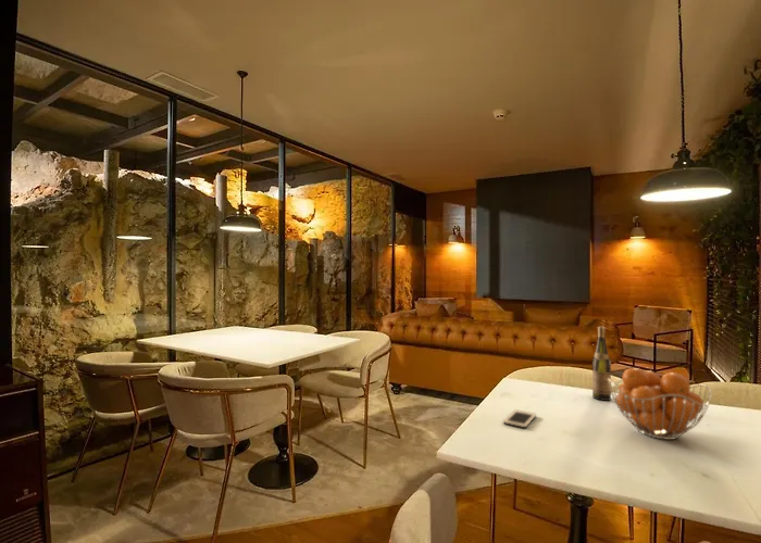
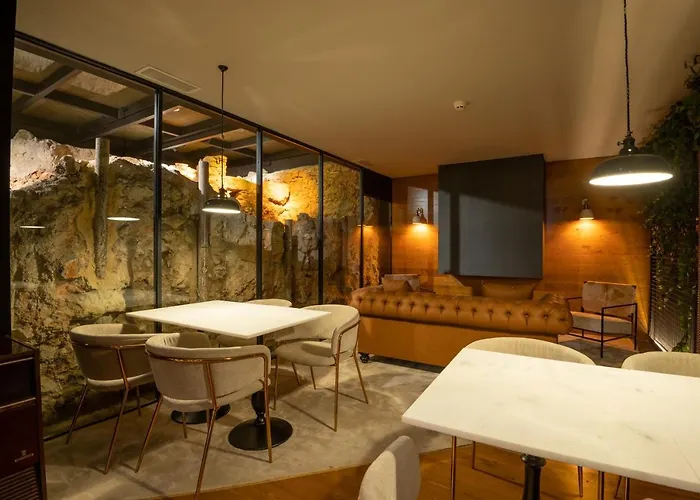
- wine bottle [591,326,612,402]
- cell phone [502,408,537,429]
- fruit basket [608,367,712,441]
